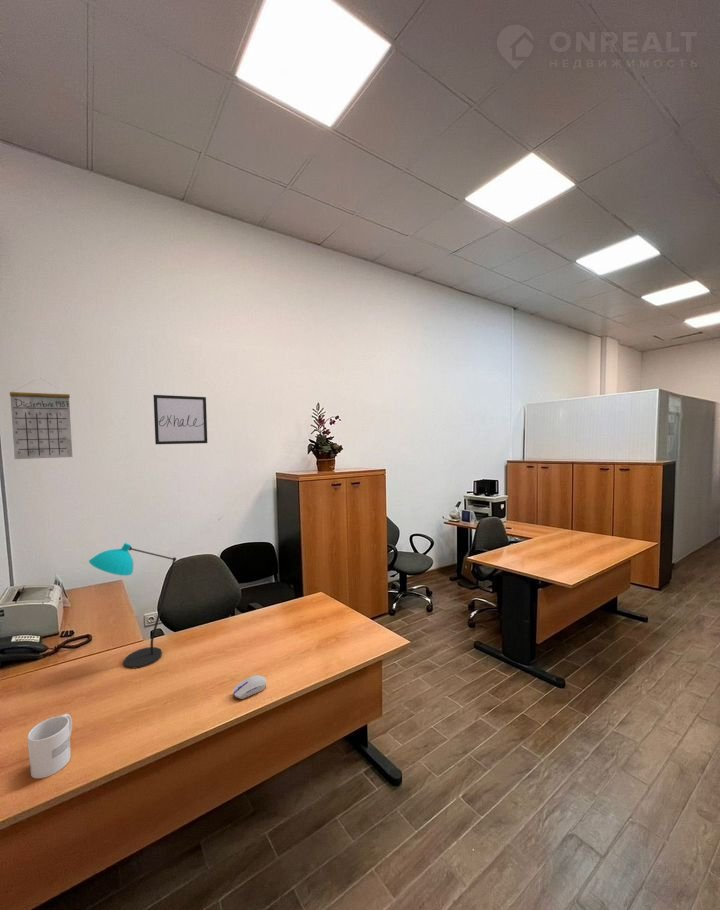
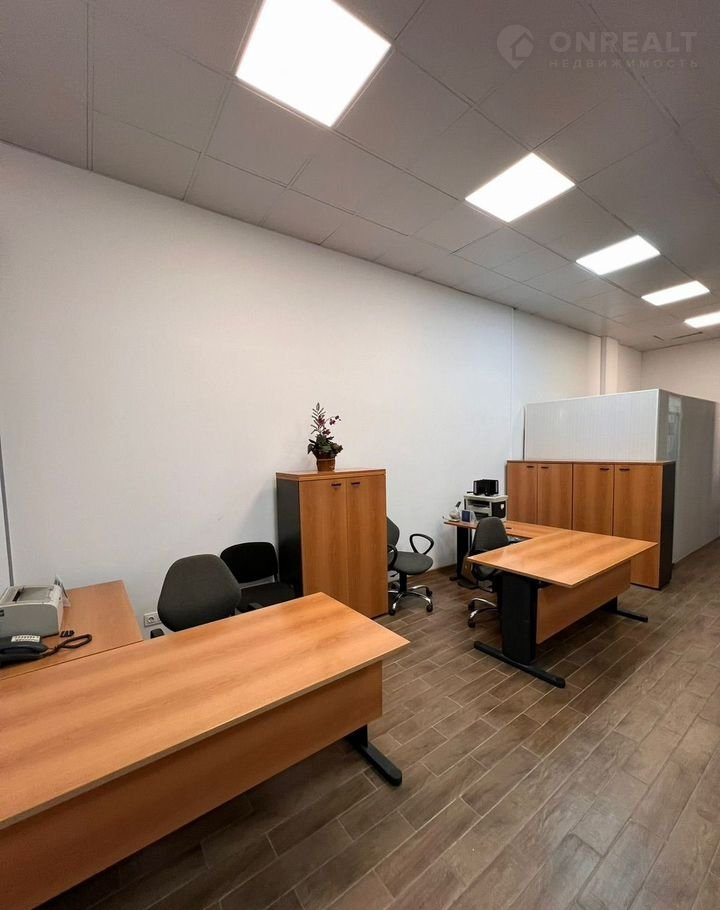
- wall art [152,394,208,445]
- calendar [9,378,73,460]
- mug [27,713,73,779]
- computer mouse [232,675,268,700]
- desk lamp [88,542,177,670]
